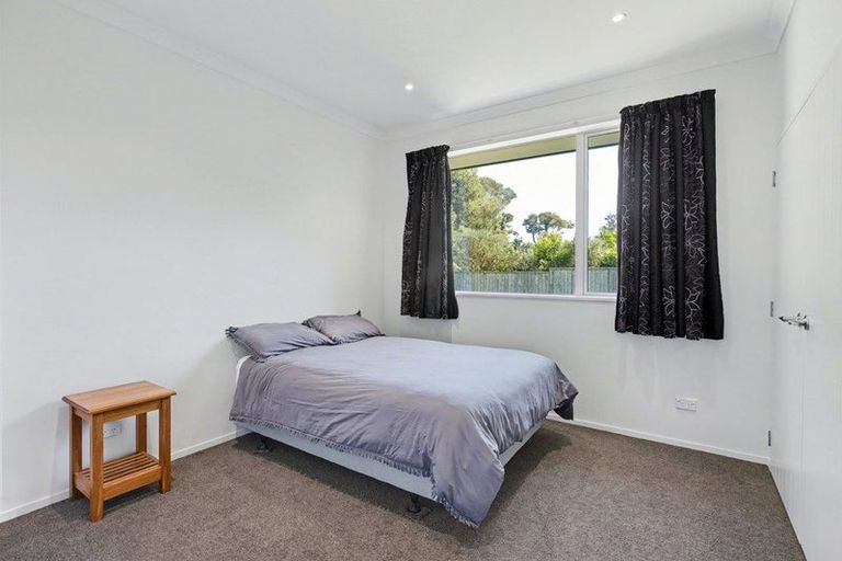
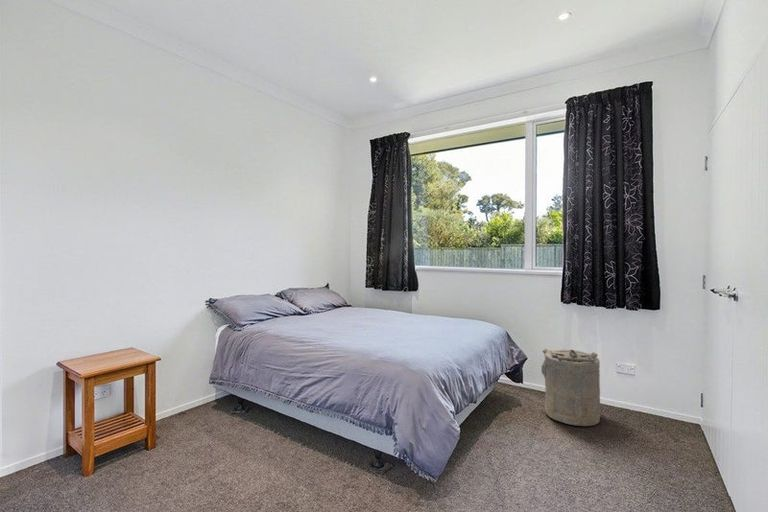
+ laundry hamper [540,348,601,427]
